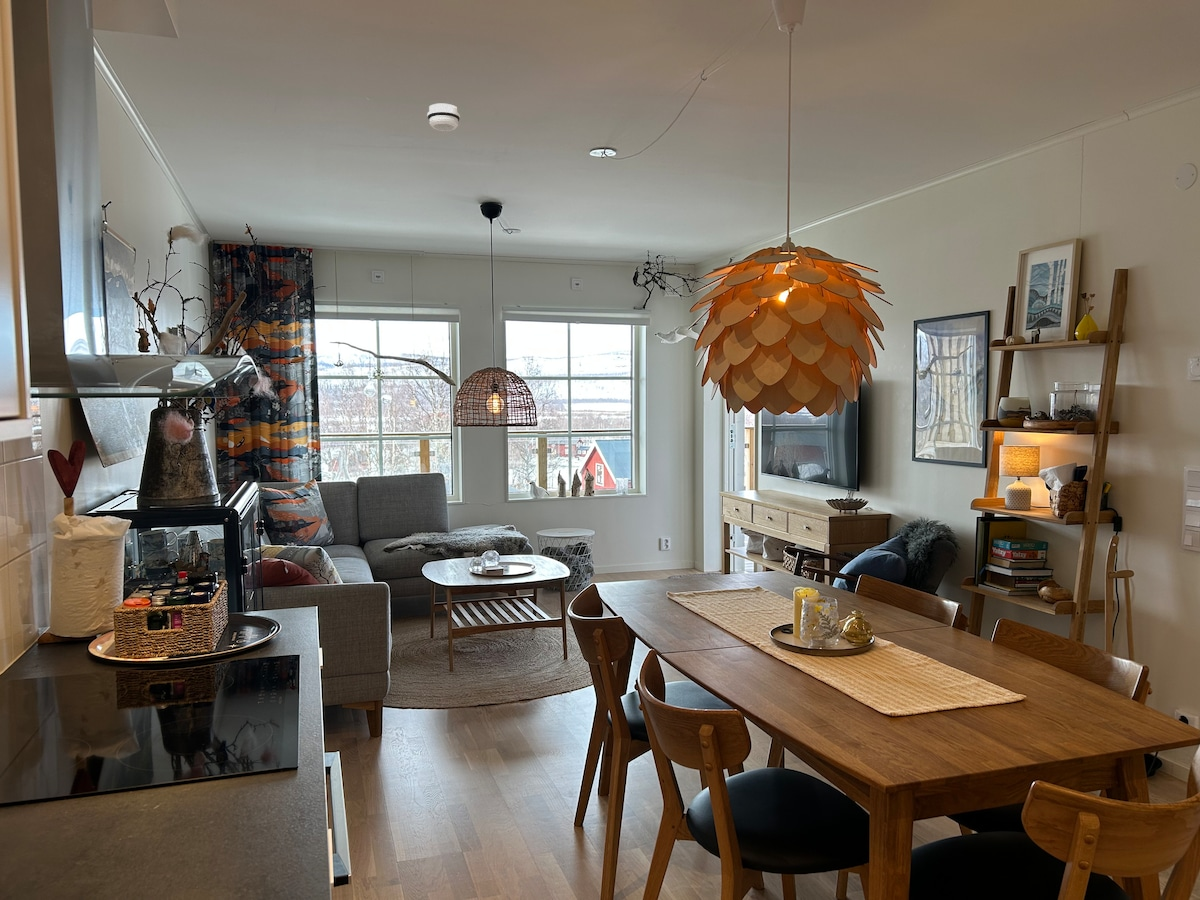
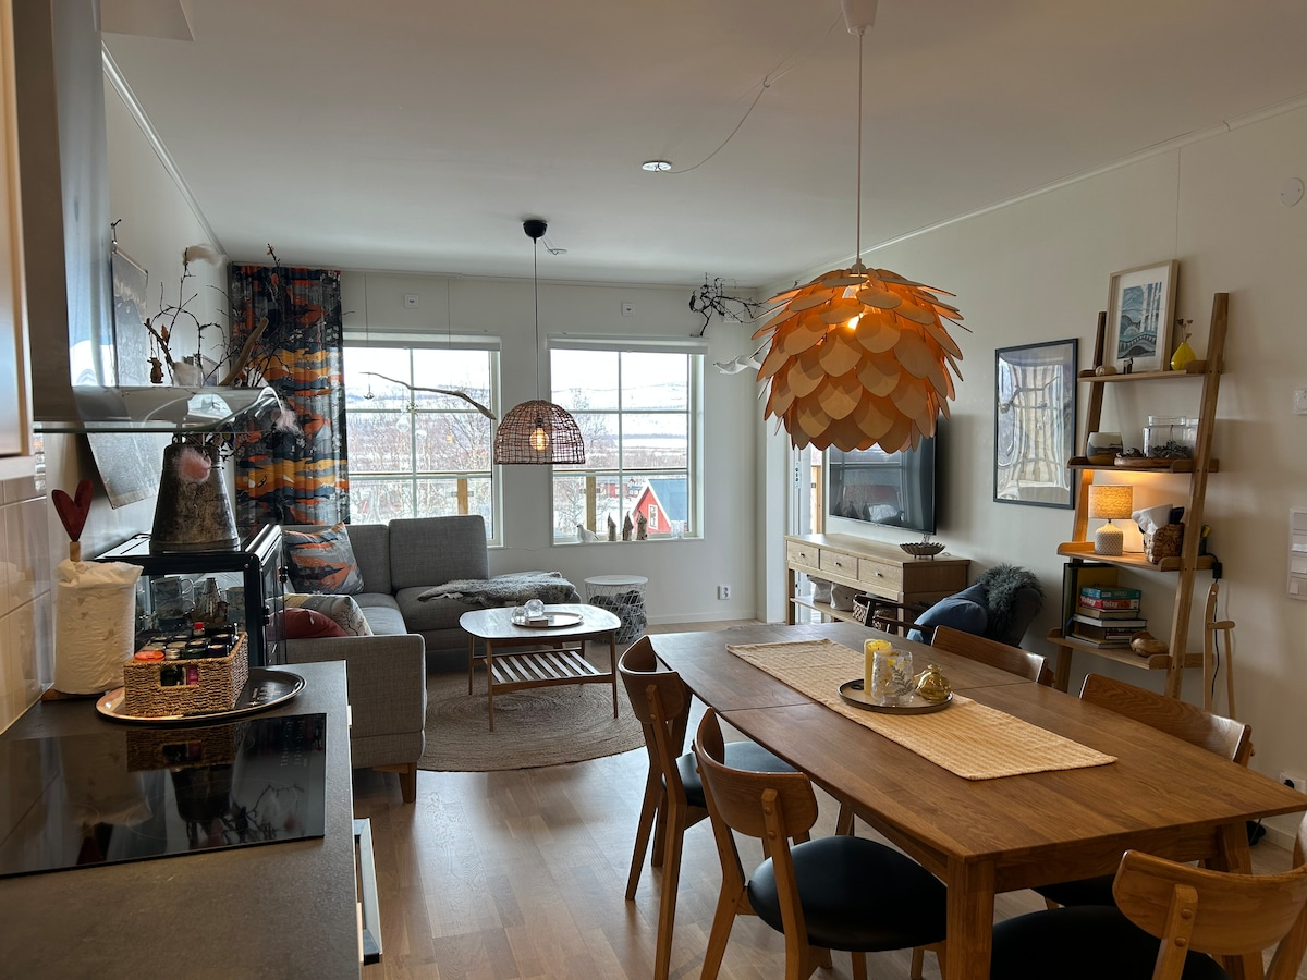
- smoke detector [426,103,461,132]
